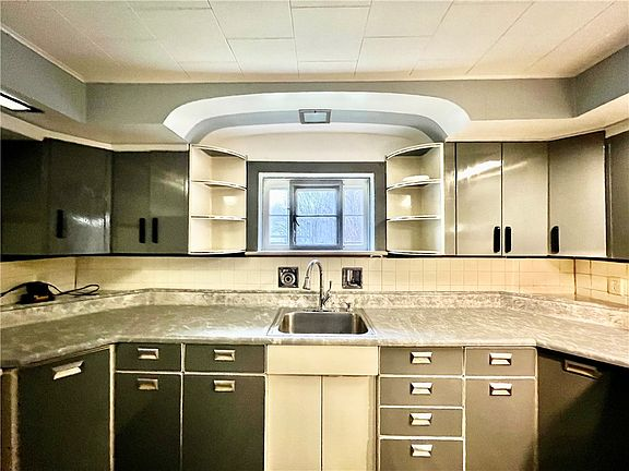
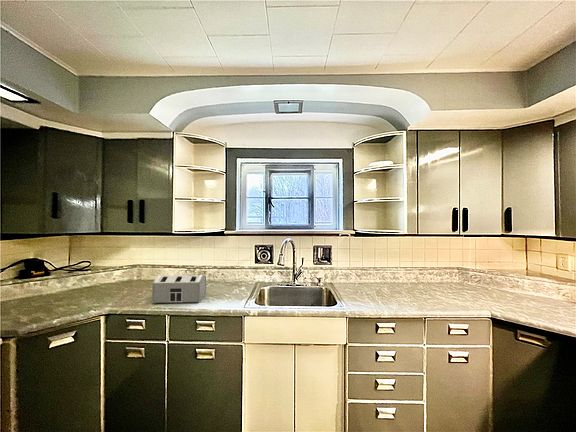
+ toaster [151,274,207,304]
